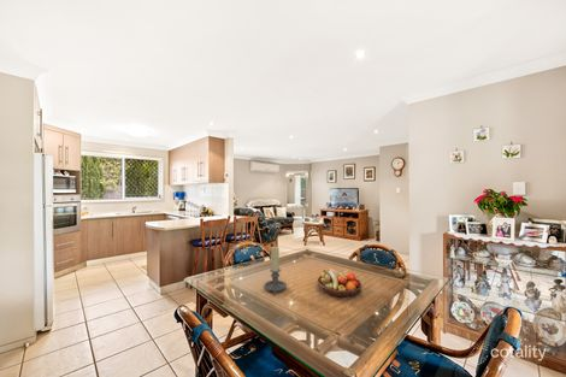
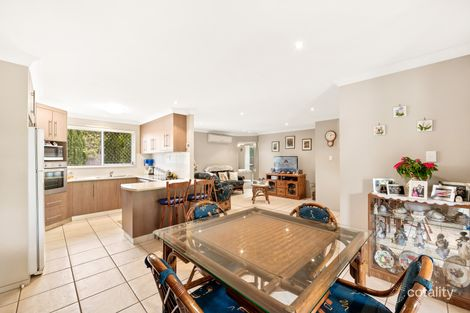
- fruit bowl [316,267,362,299]
- candle holder [263,246,288,295]
